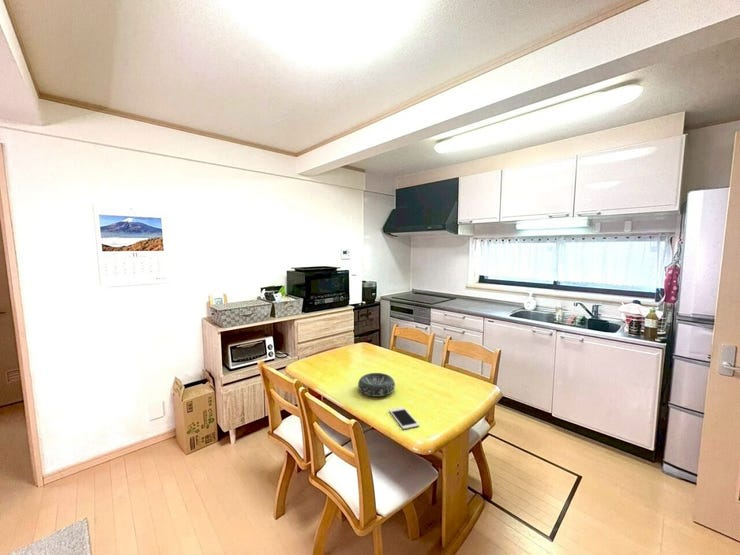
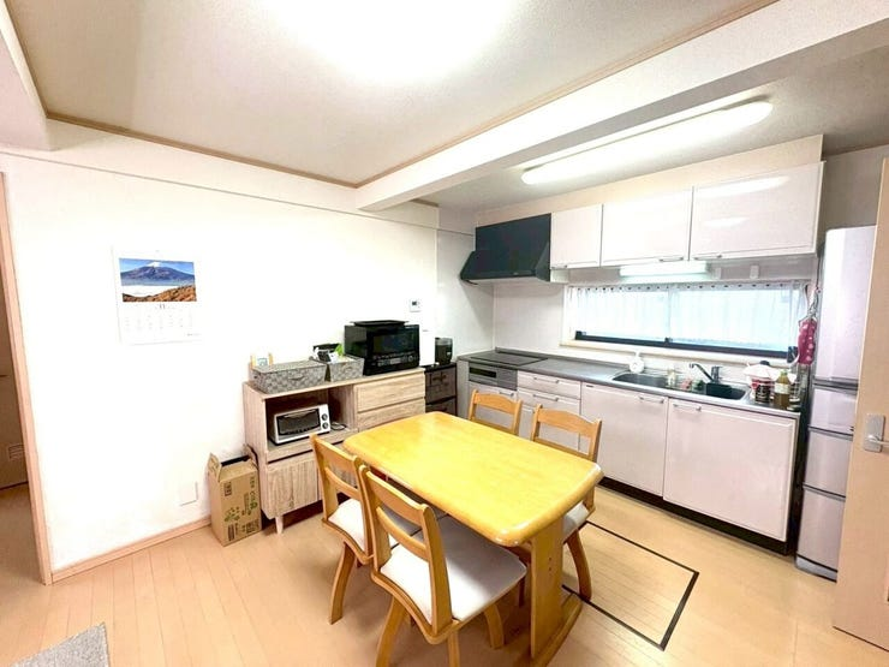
- decorative bowl [357,372,396,397]
- cell phone [388,406,420,430]
